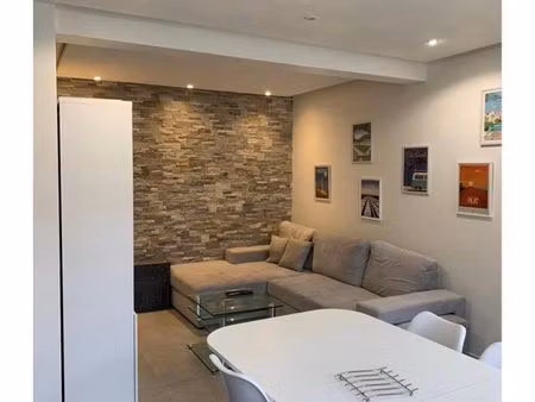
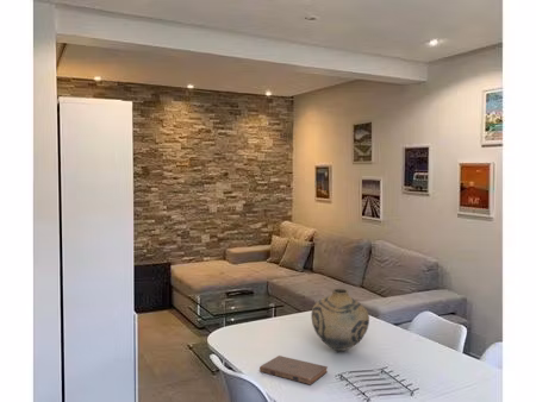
+ vase [310,288,370,352]
+ book [258,354,329,385]
